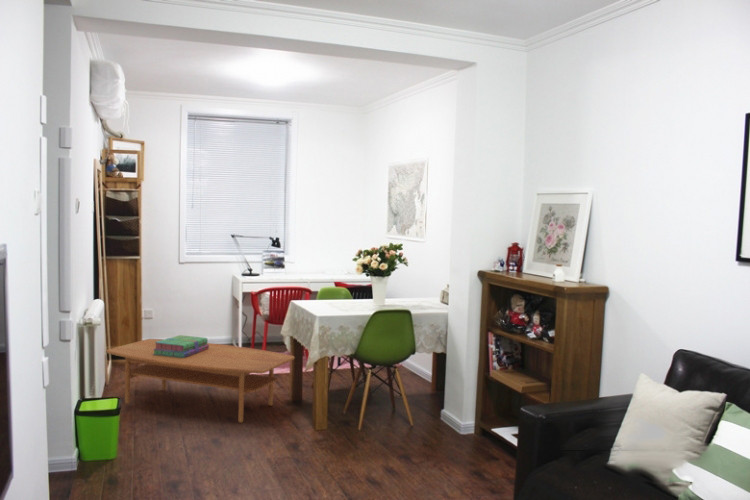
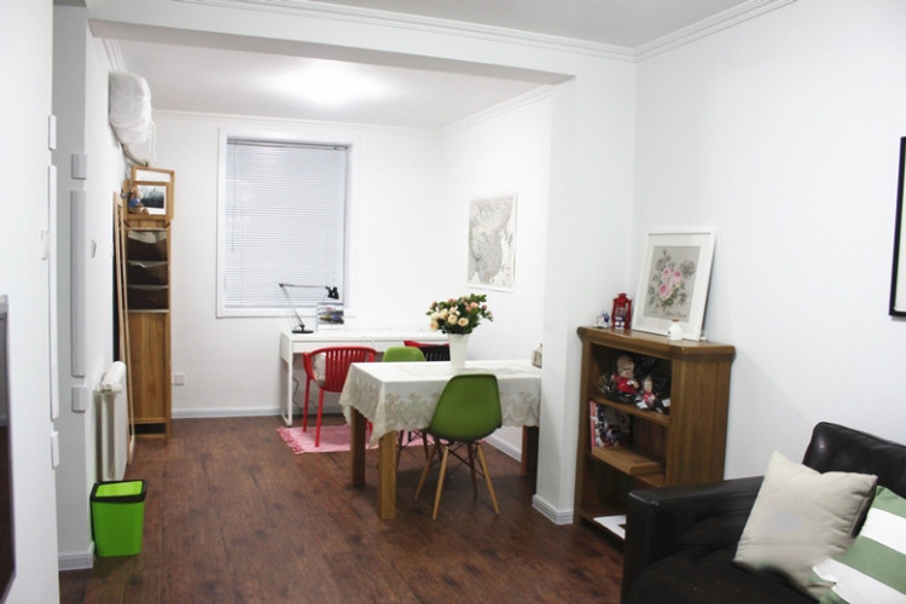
- coffee table [105,338,296,424]
- stack of books [153,334,209,358]
